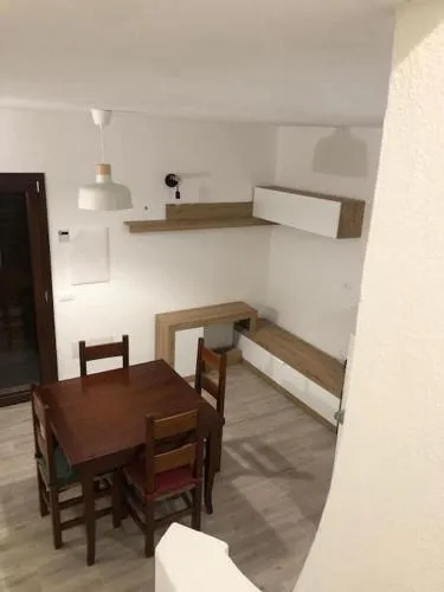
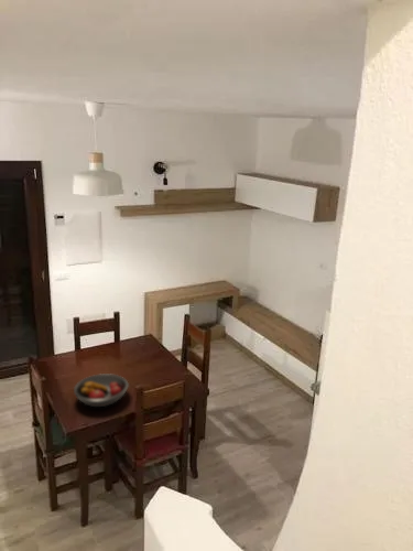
+ fruit bowl [73,372,130,408]
